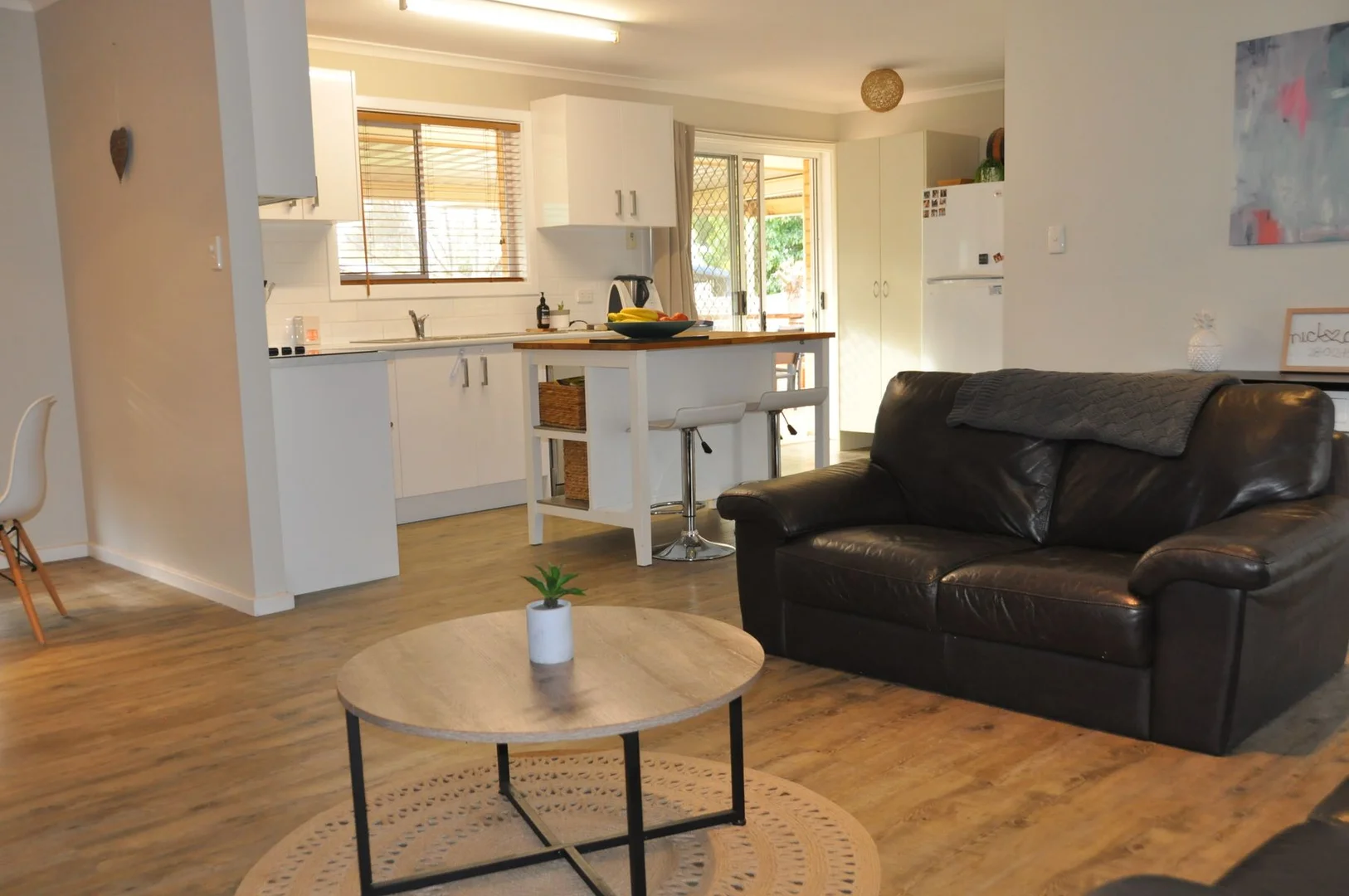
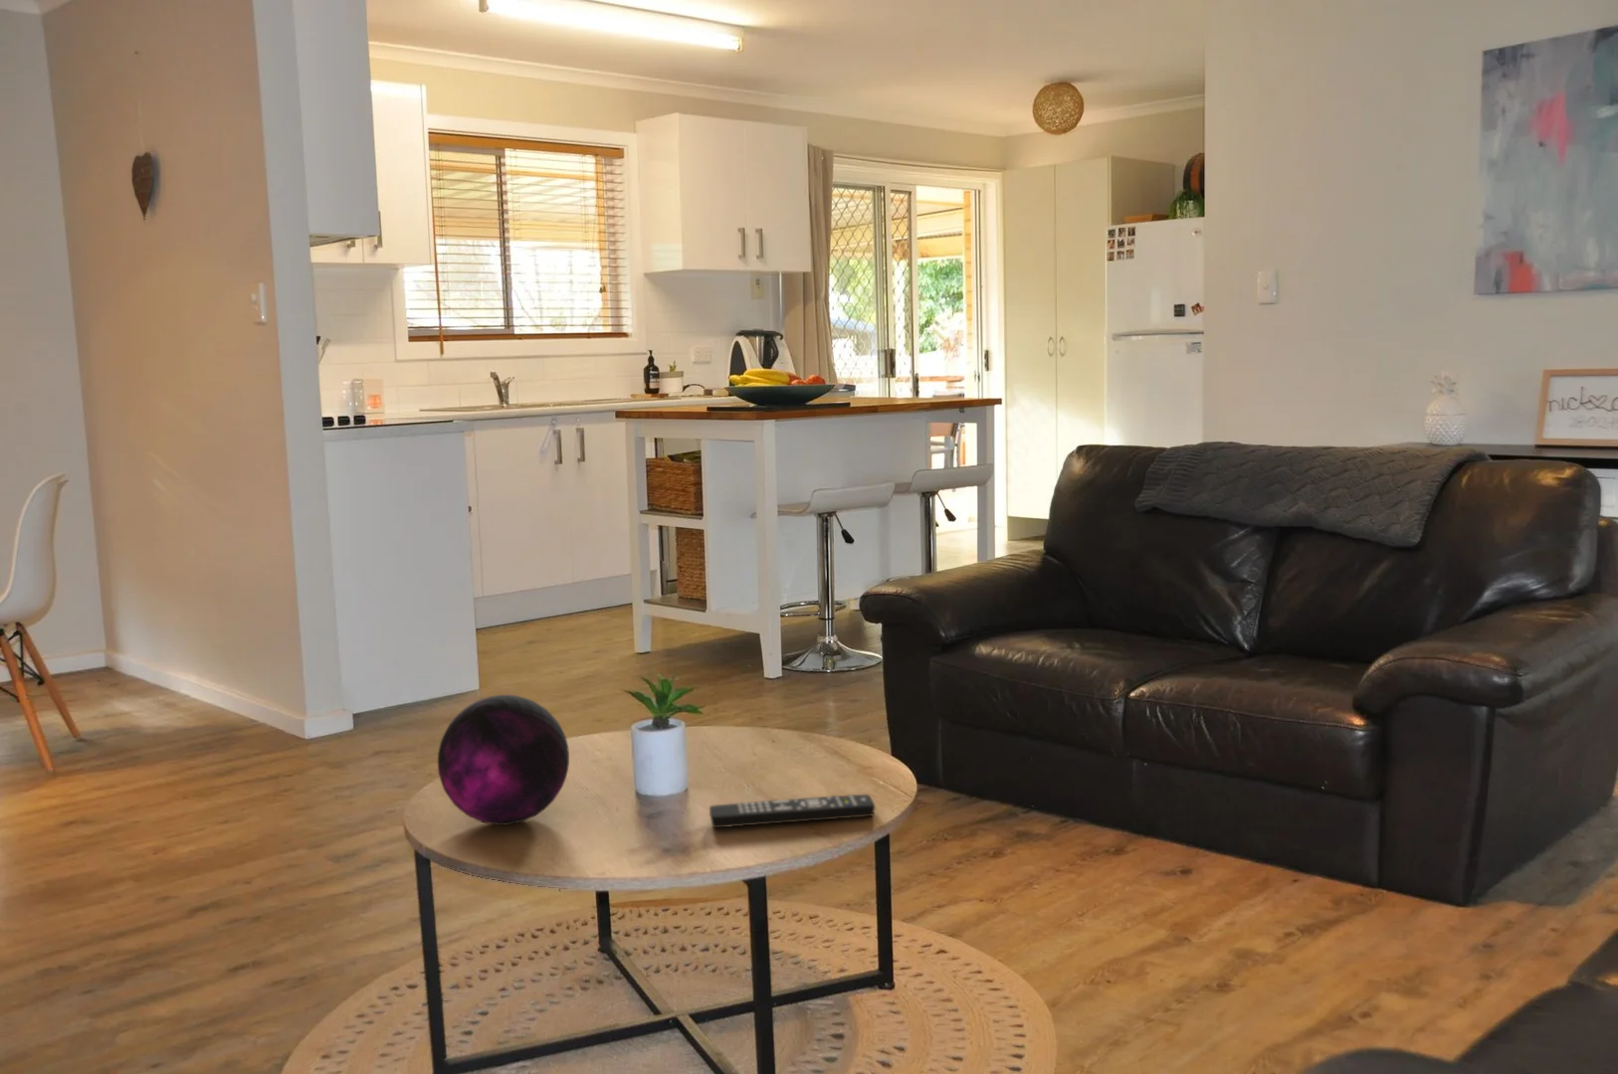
+ decorative orb [437,694,570,826]
+ remote control [709,794,876,828]
